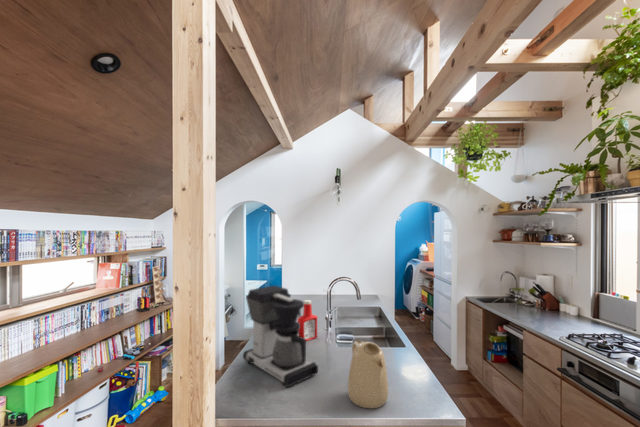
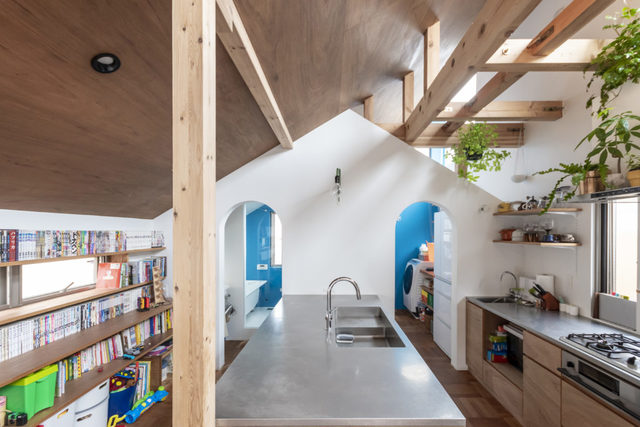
- kettle [347,339,389,409]
- coffee maker [242,285,319,388]
- soap bottle [297,299,318,342]
